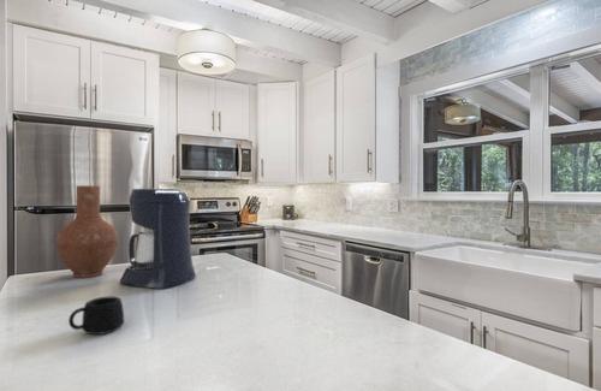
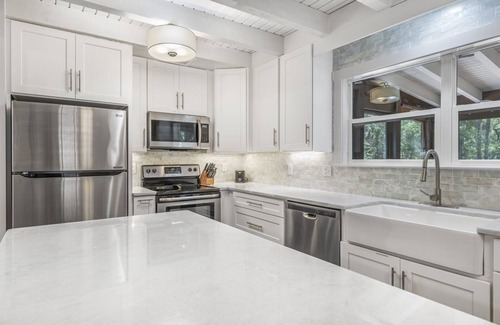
- vase [55,185,119,279]
- mug [67,296,125,336]
- coffee maker [119,188,197,289]
